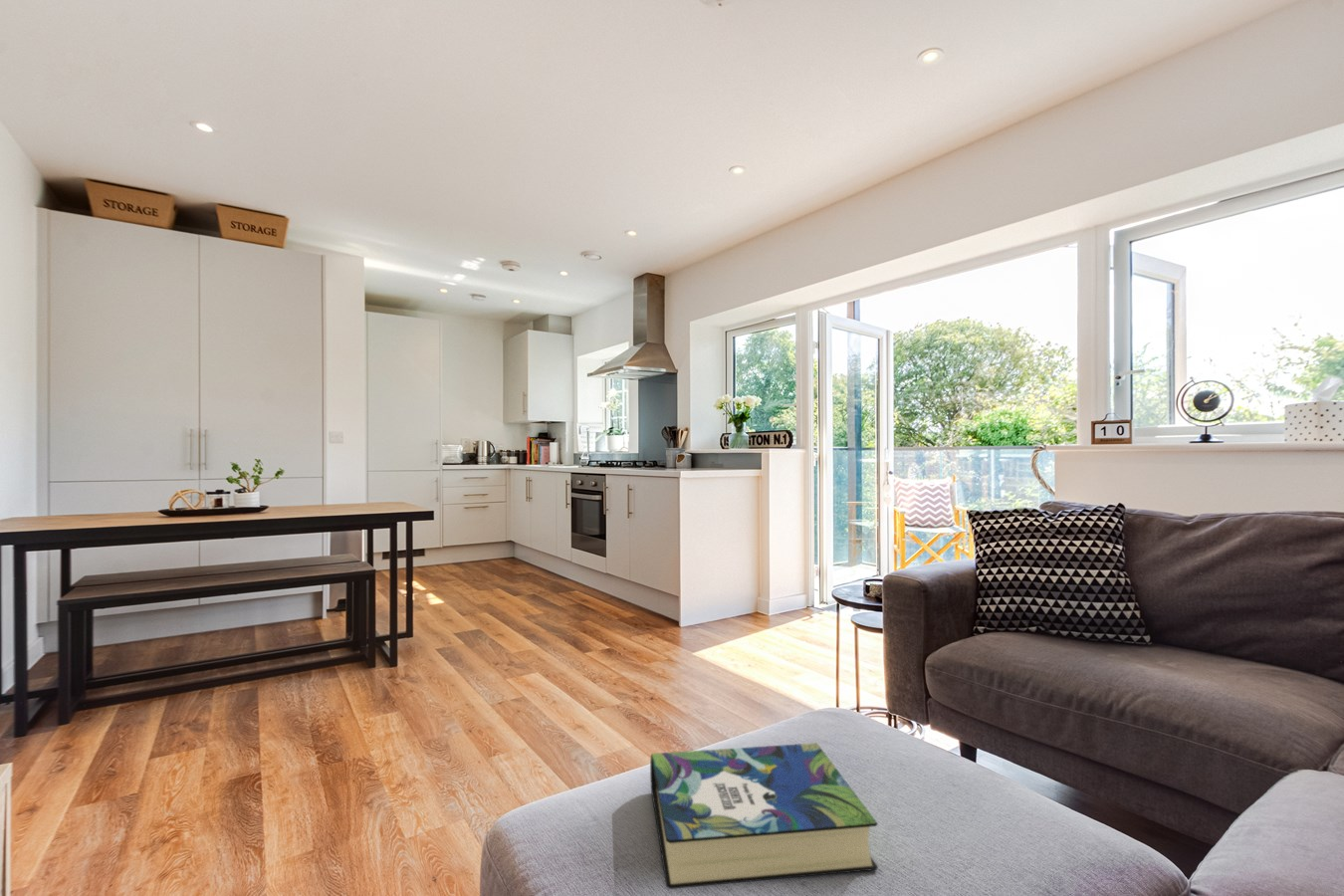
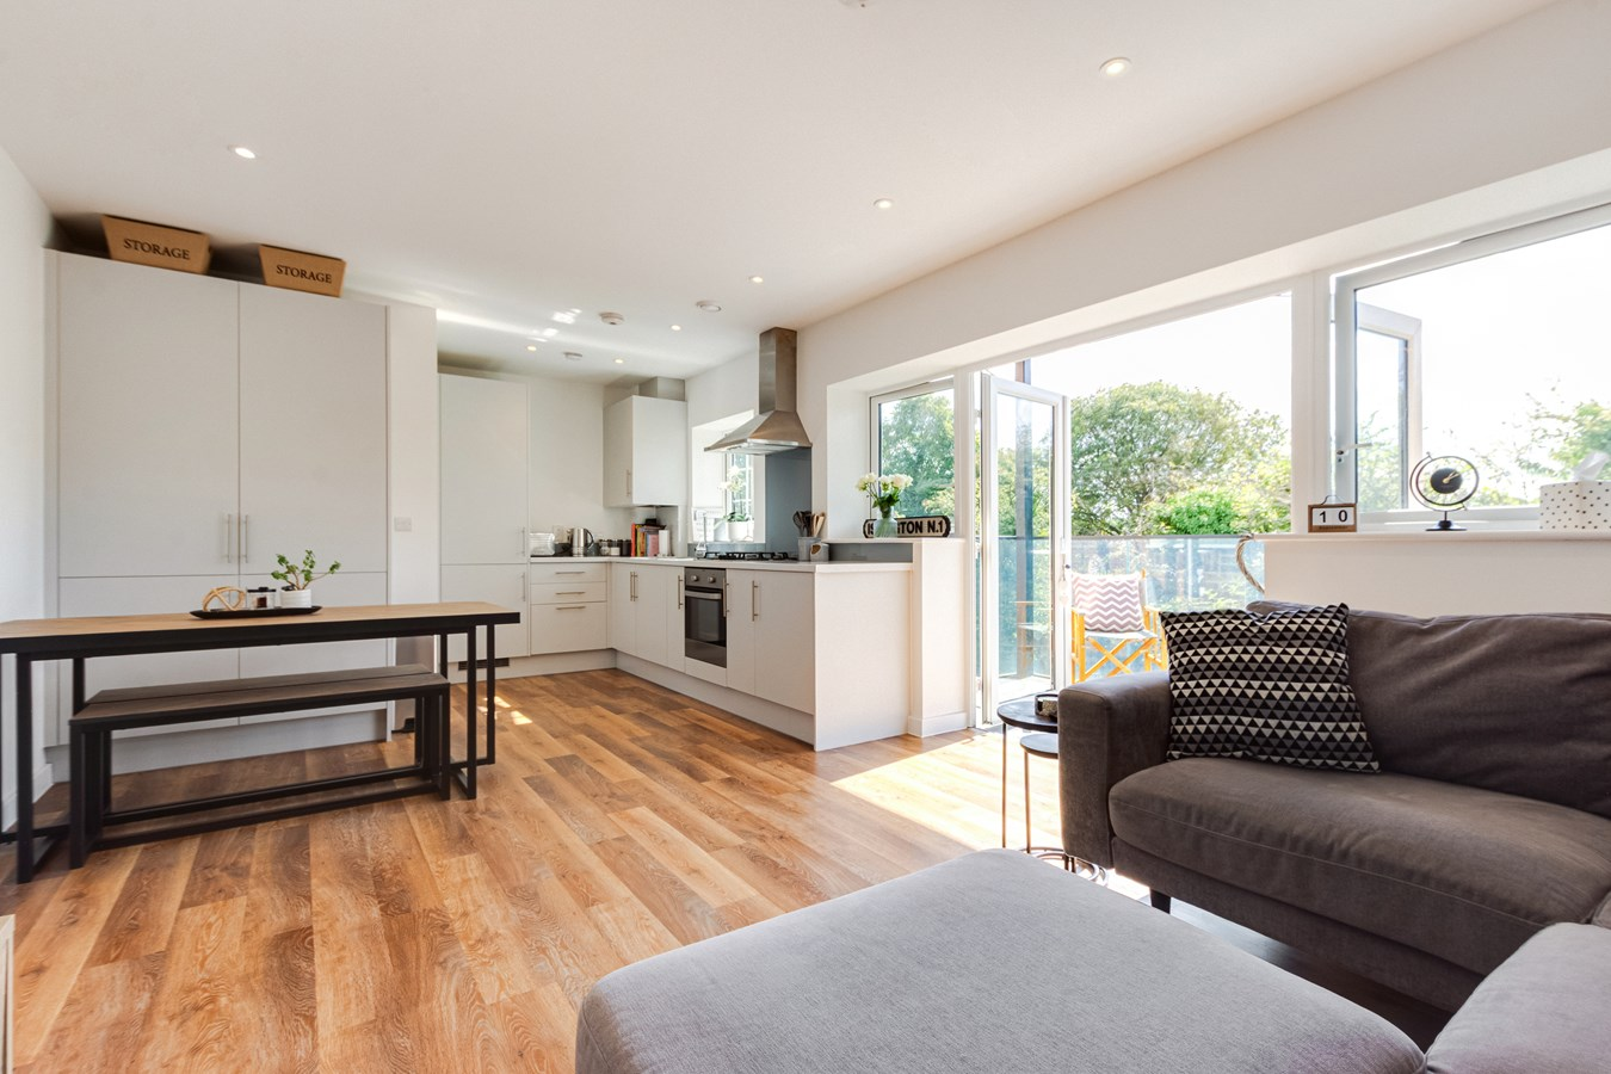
- book [649,742,879,890]
